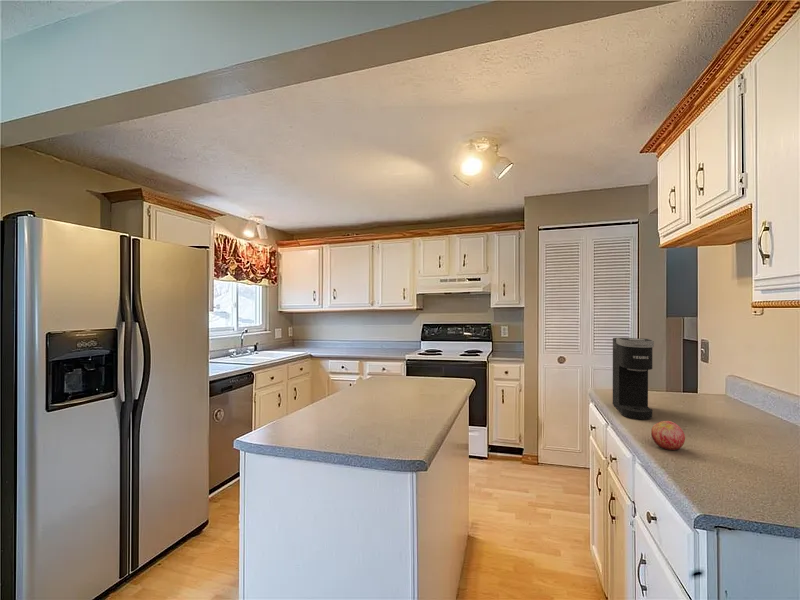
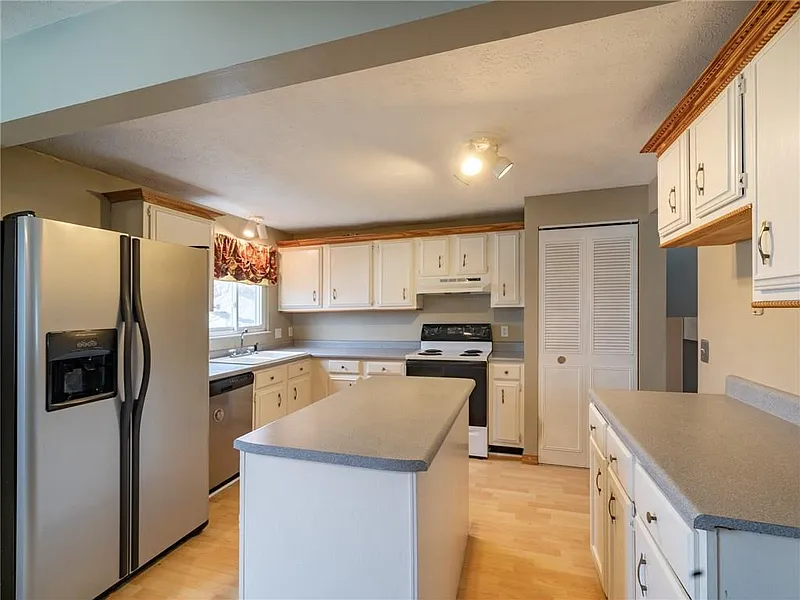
- coffee maker [612,337,655,420]
- apple [650,420,686,451]
